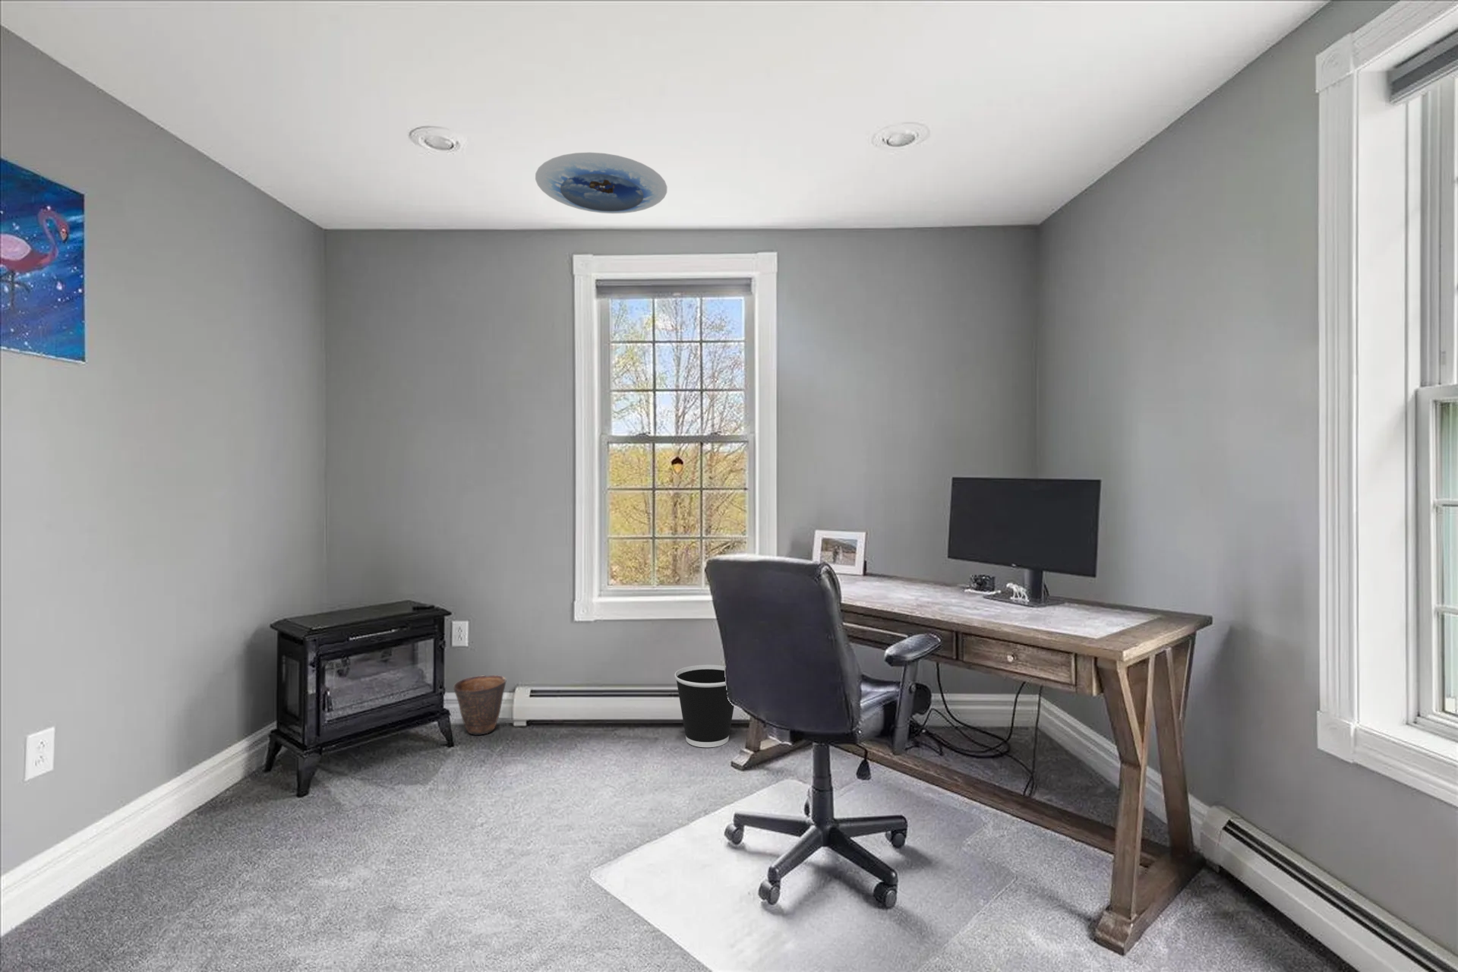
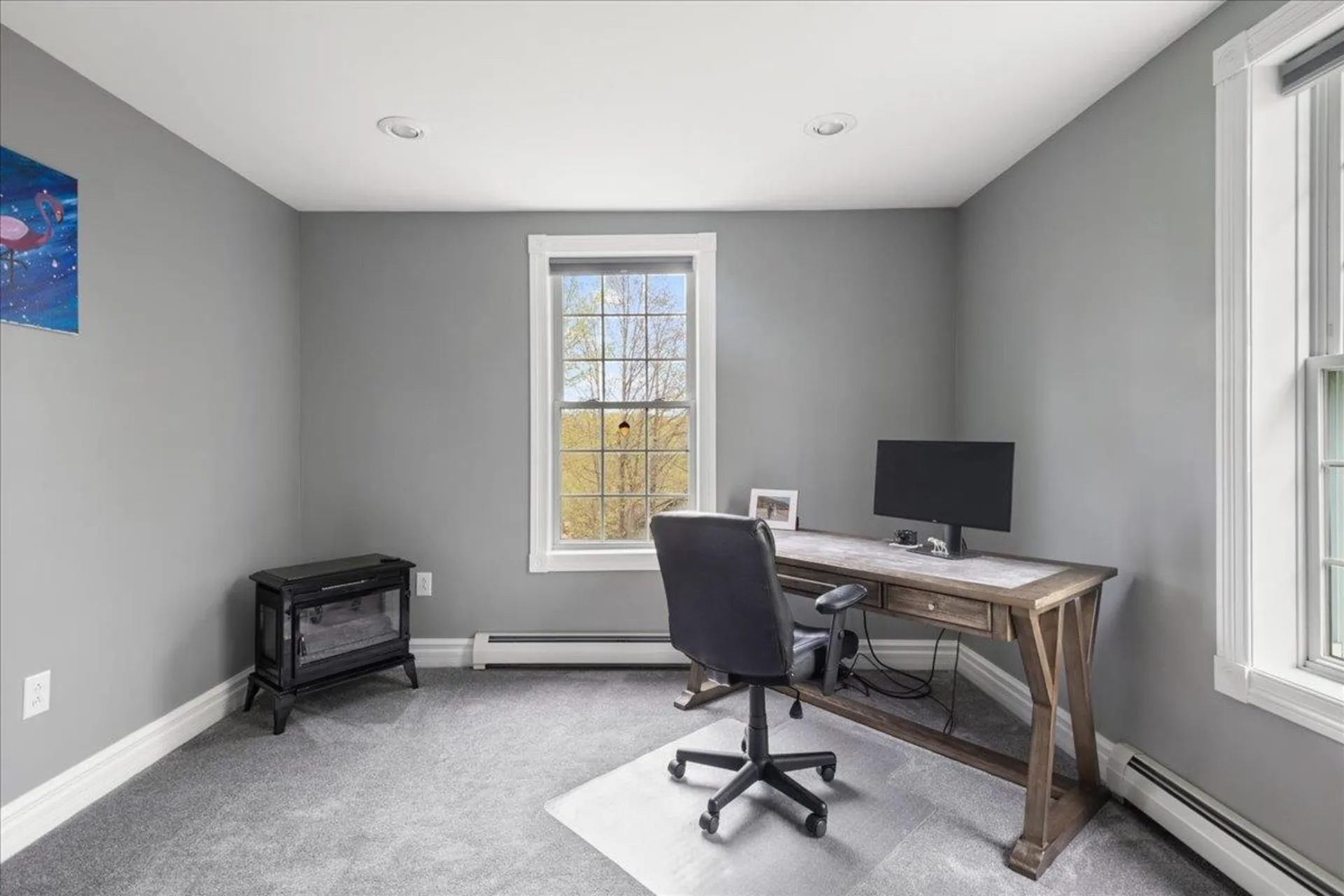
- wastebasket [674,664,736,747]
- dome light [535,152,667,214]
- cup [452,675,508,736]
